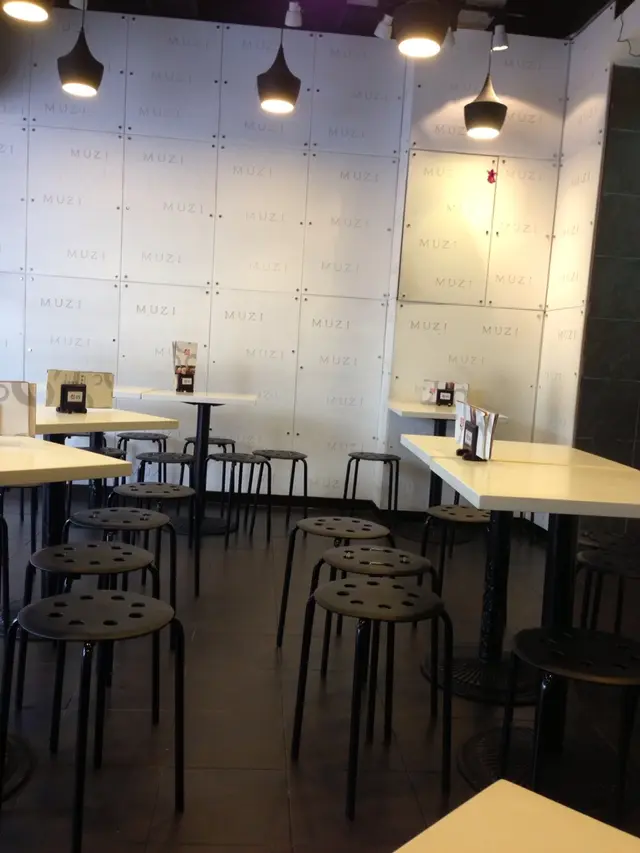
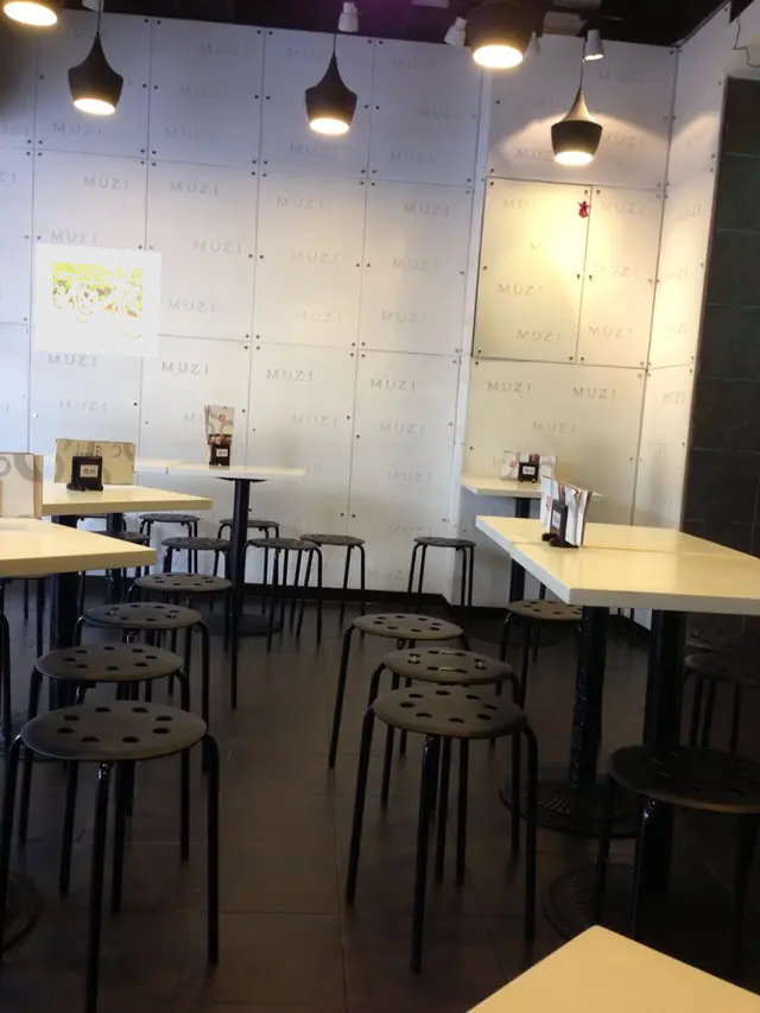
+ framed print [33,242,163,359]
